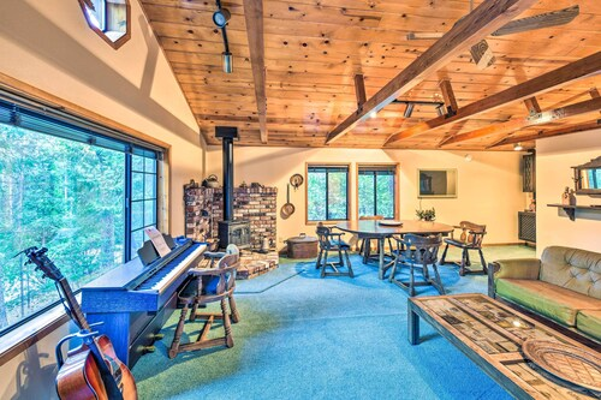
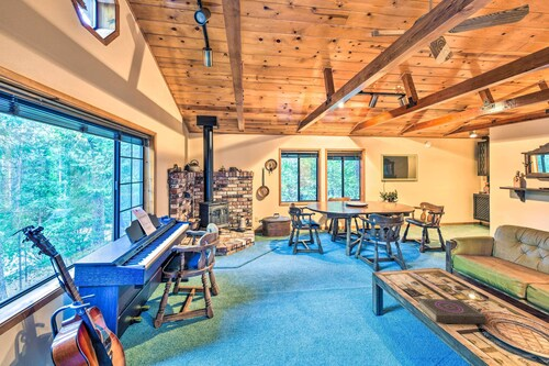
+ book [416,298,488,324]
